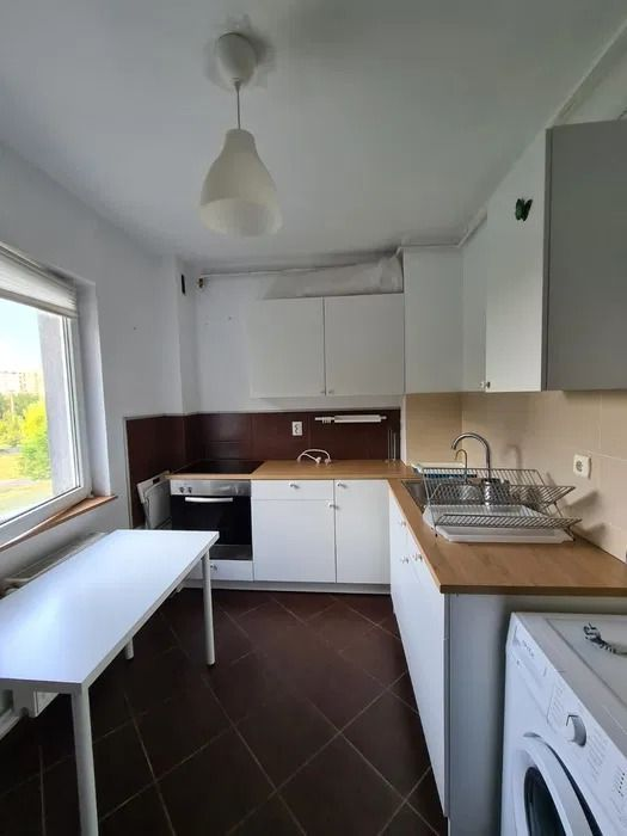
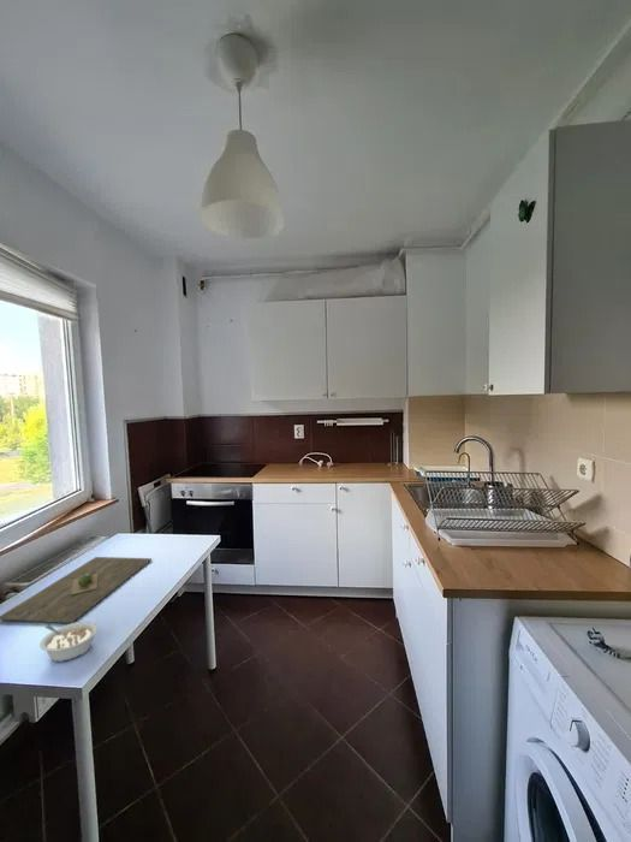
+ legume [38,621,100,663]
+ cutting board [0,556,153,624]
